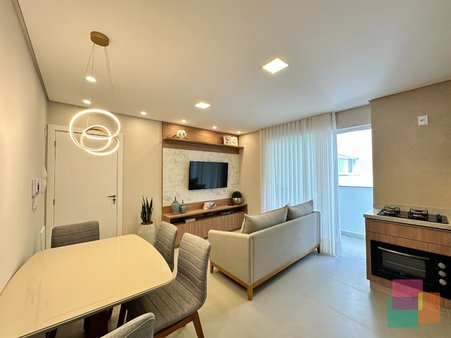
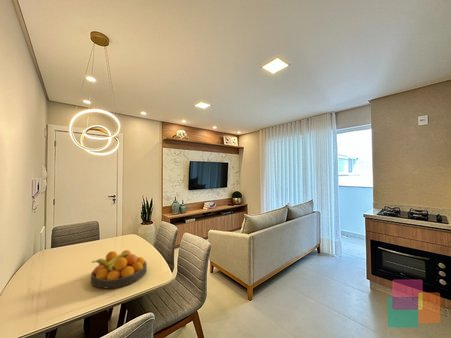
+ fruit bowl [90,249,148,289]
